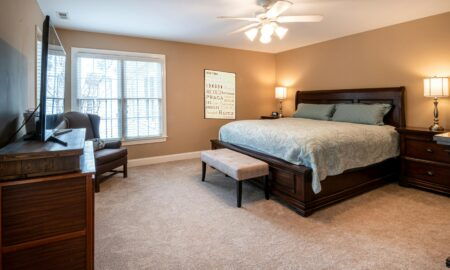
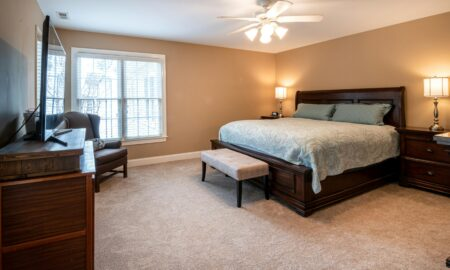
- wall art [203,68,237,120]
